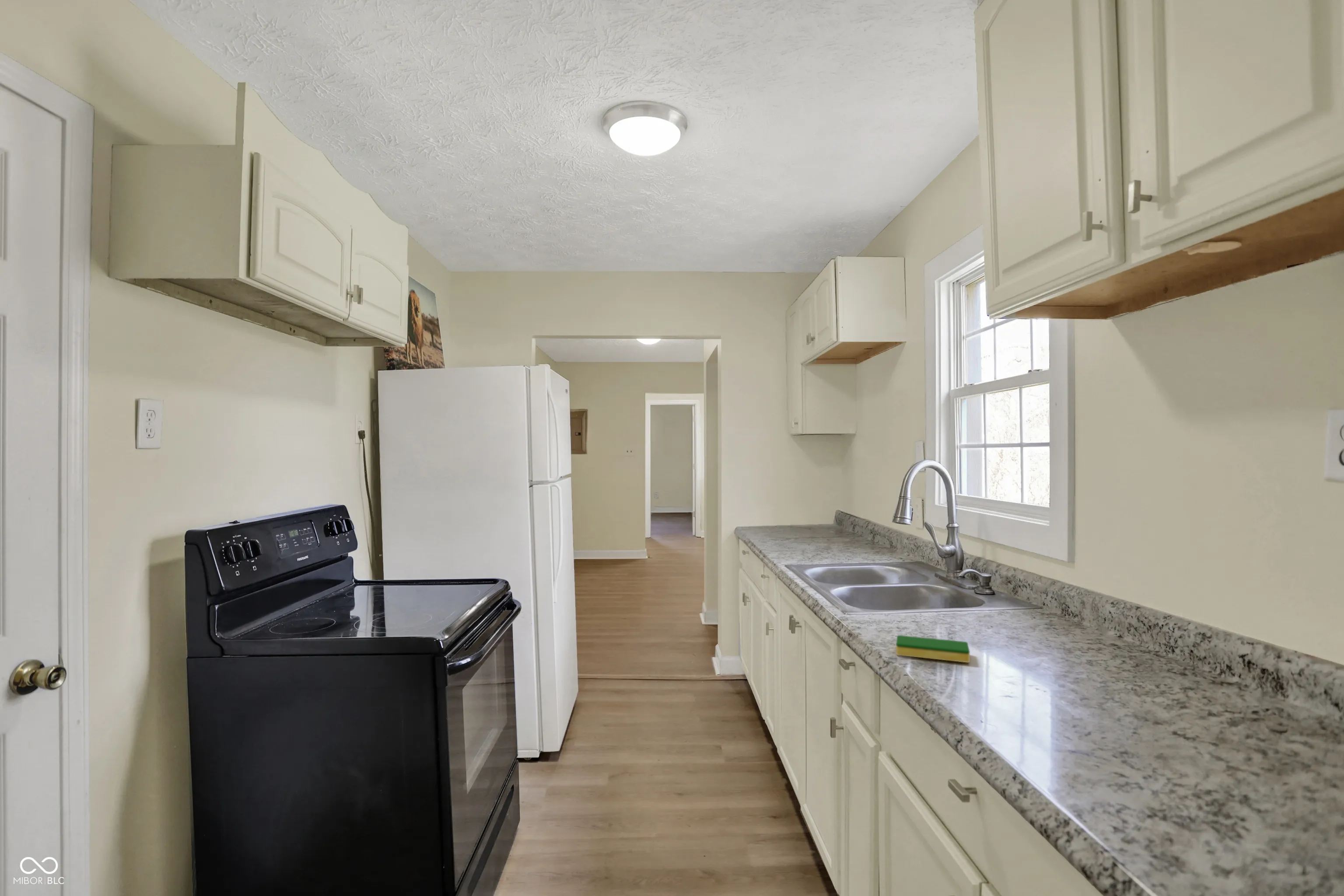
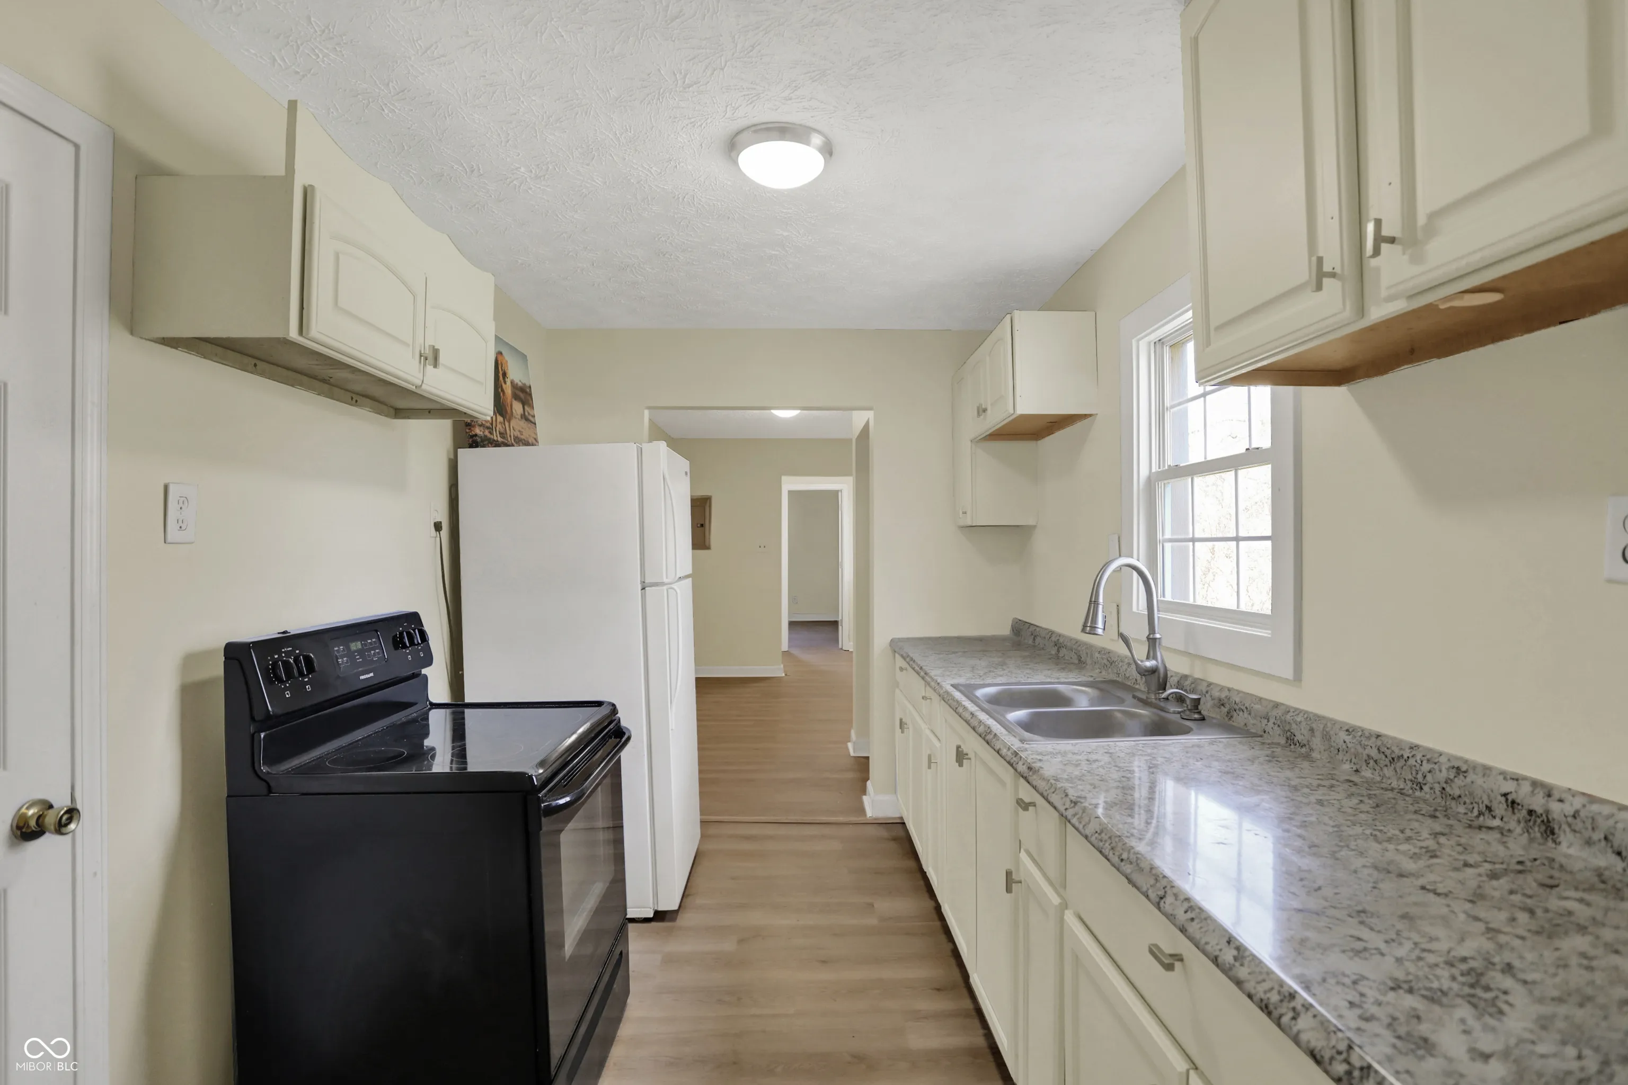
- dish sponge [896,635,970,663]
